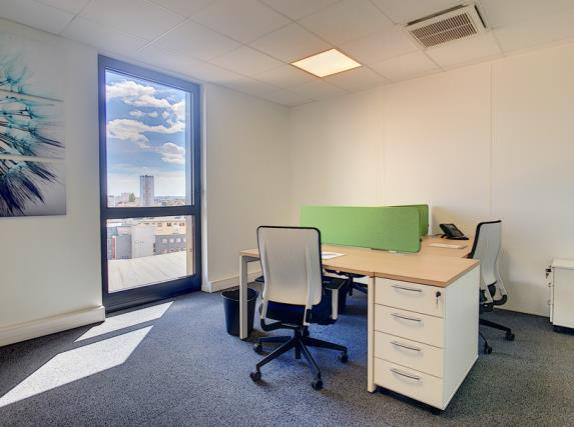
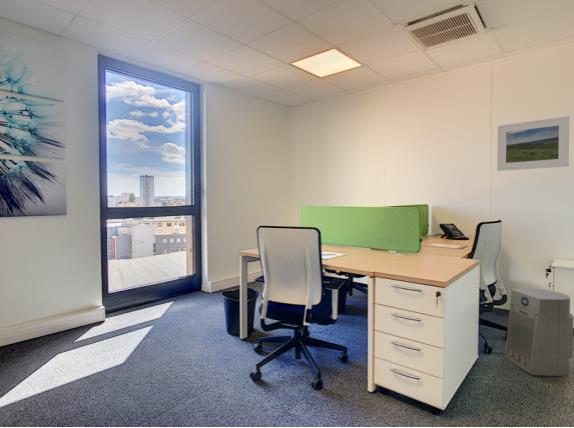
+ fan [504,287,574,377]
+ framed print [496,115,570,172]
